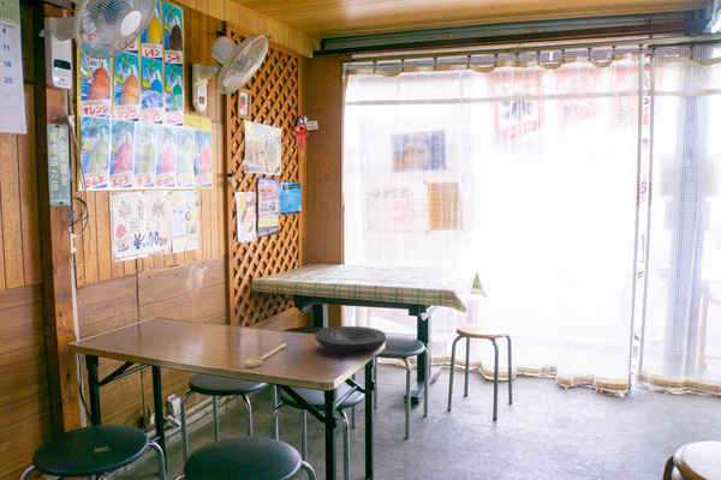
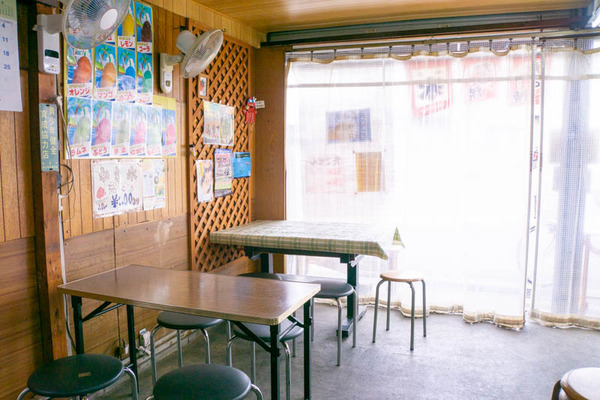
- plate [314,325,387,358]
- spoon [245,342,287,368]
